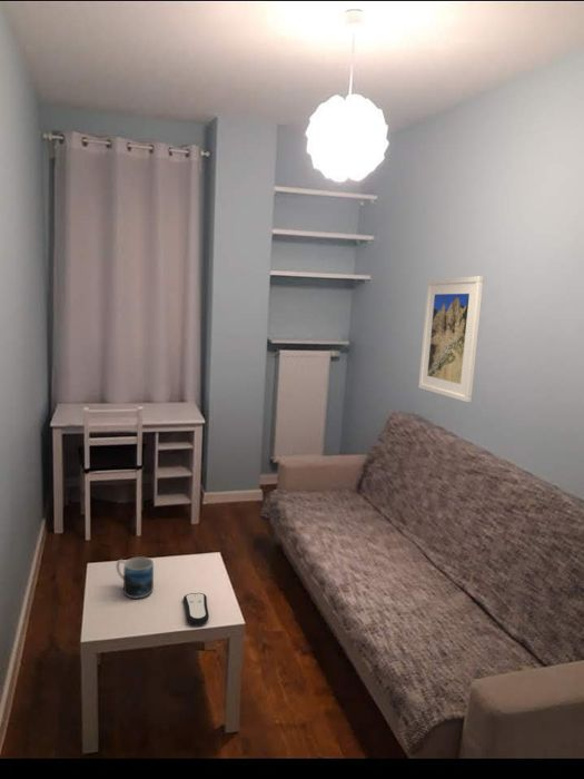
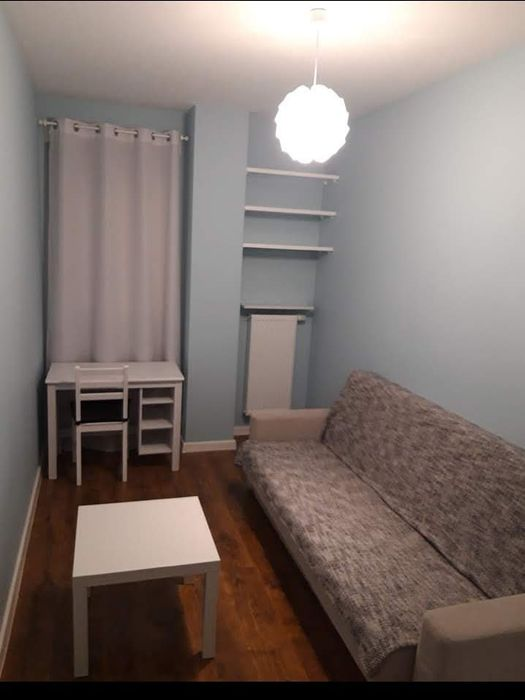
- remote control [182,592,210,625]
- mug [116,556,155,599]
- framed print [417,275,485,403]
